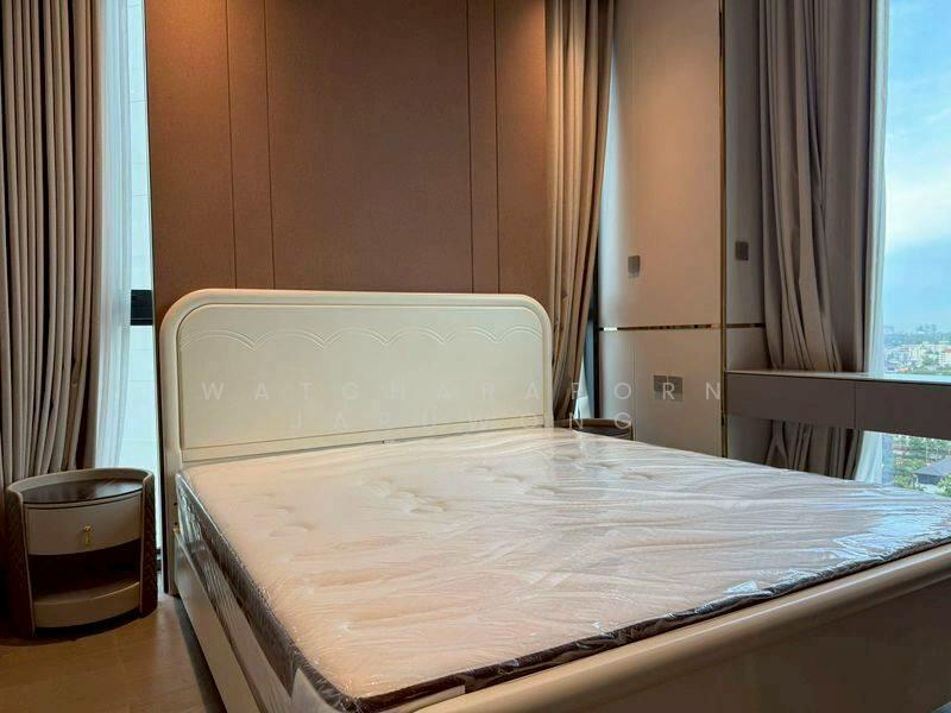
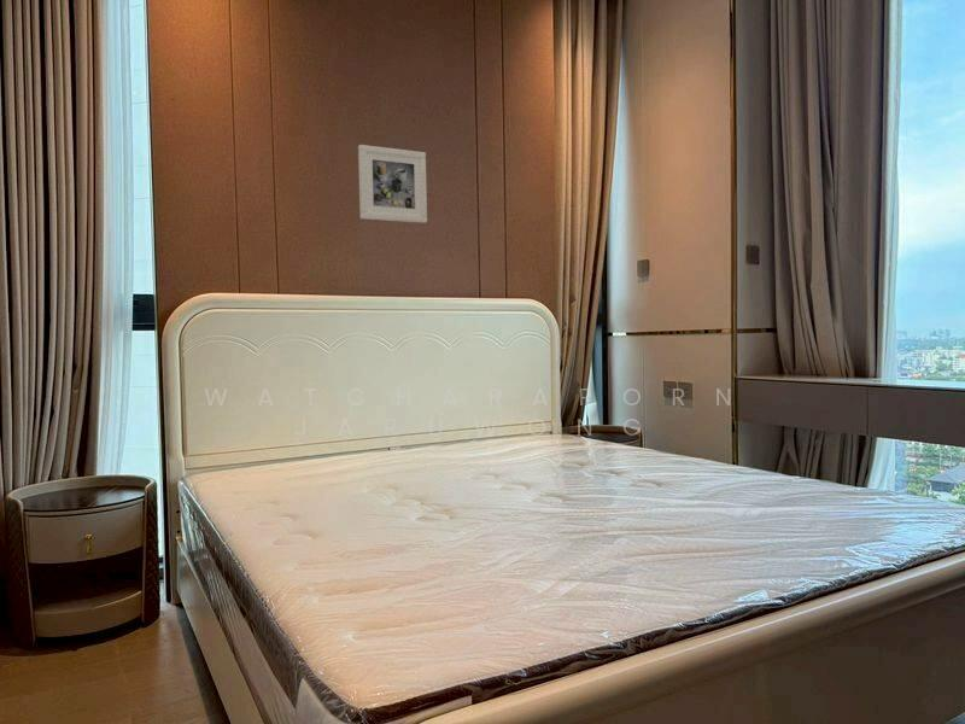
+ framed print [357,144,428,224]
